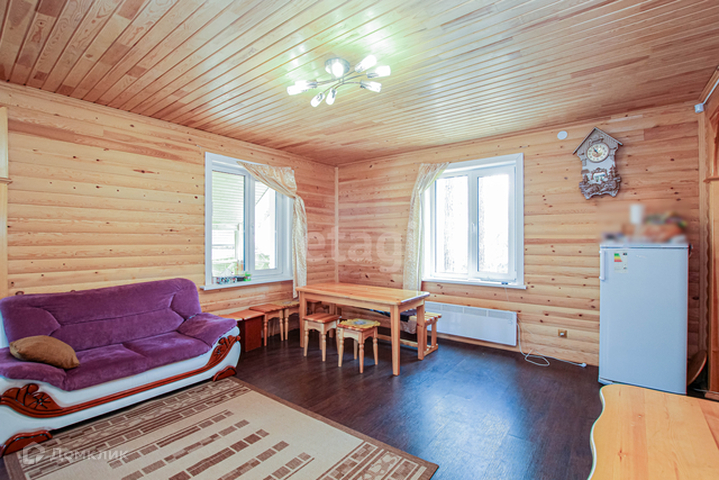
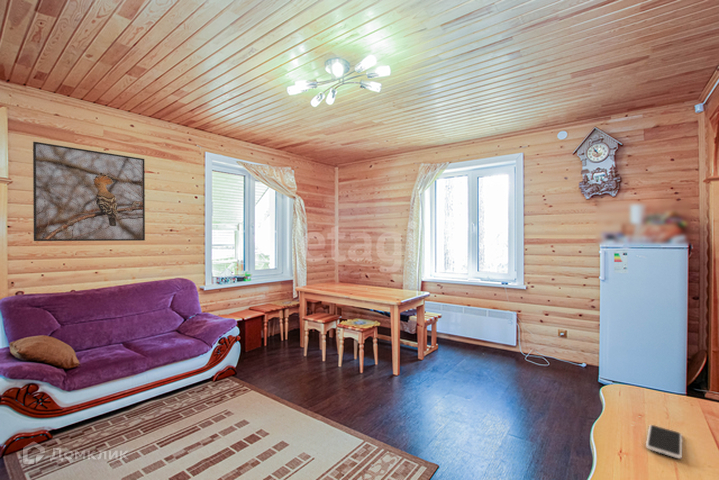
+ smartphone [645,424,683,459]
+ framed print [32,141,146,242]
